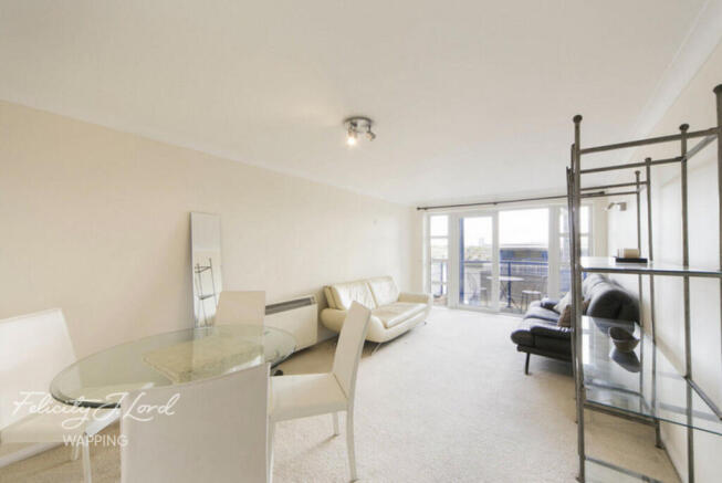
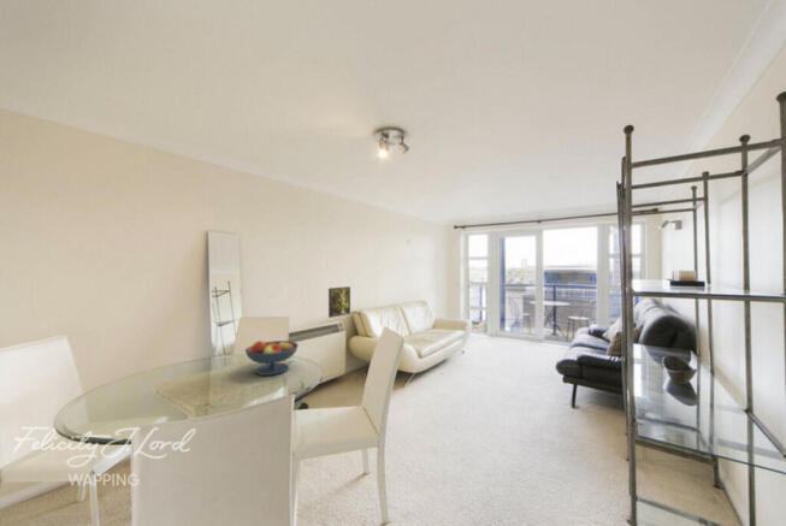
+ fruit bowl [244,339,300,377]
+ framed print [327,285,351,319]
